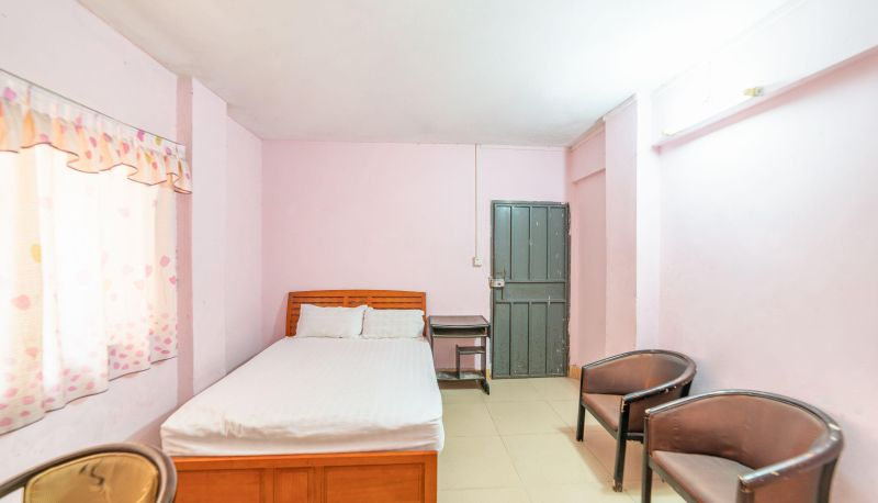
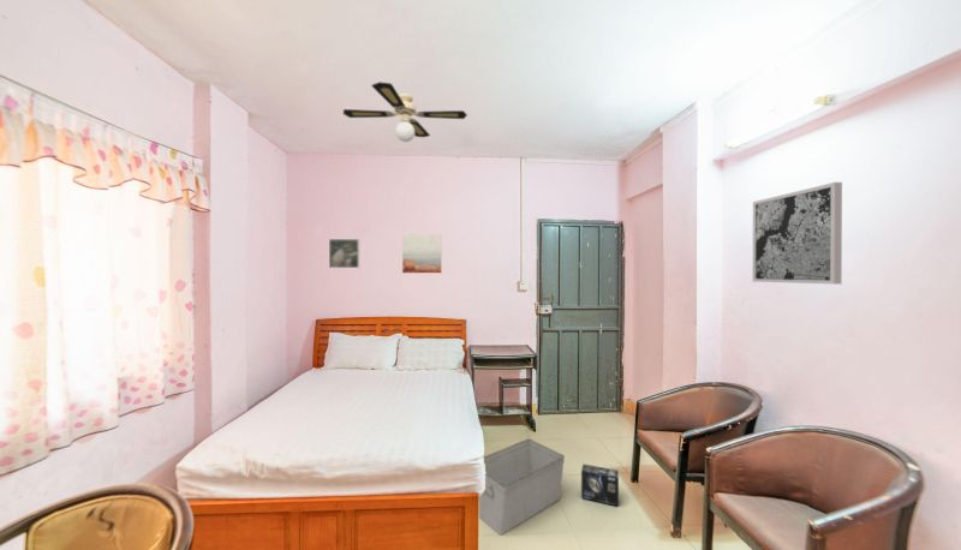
+ storage bin [478,437,566,536]
+ wall art [401,233,442,274]
+ wall art [752,181,843,286]
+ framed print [328,238,360,269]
+ box [580,462,620,507]
+ ceiling fan [342,80,468,143]
